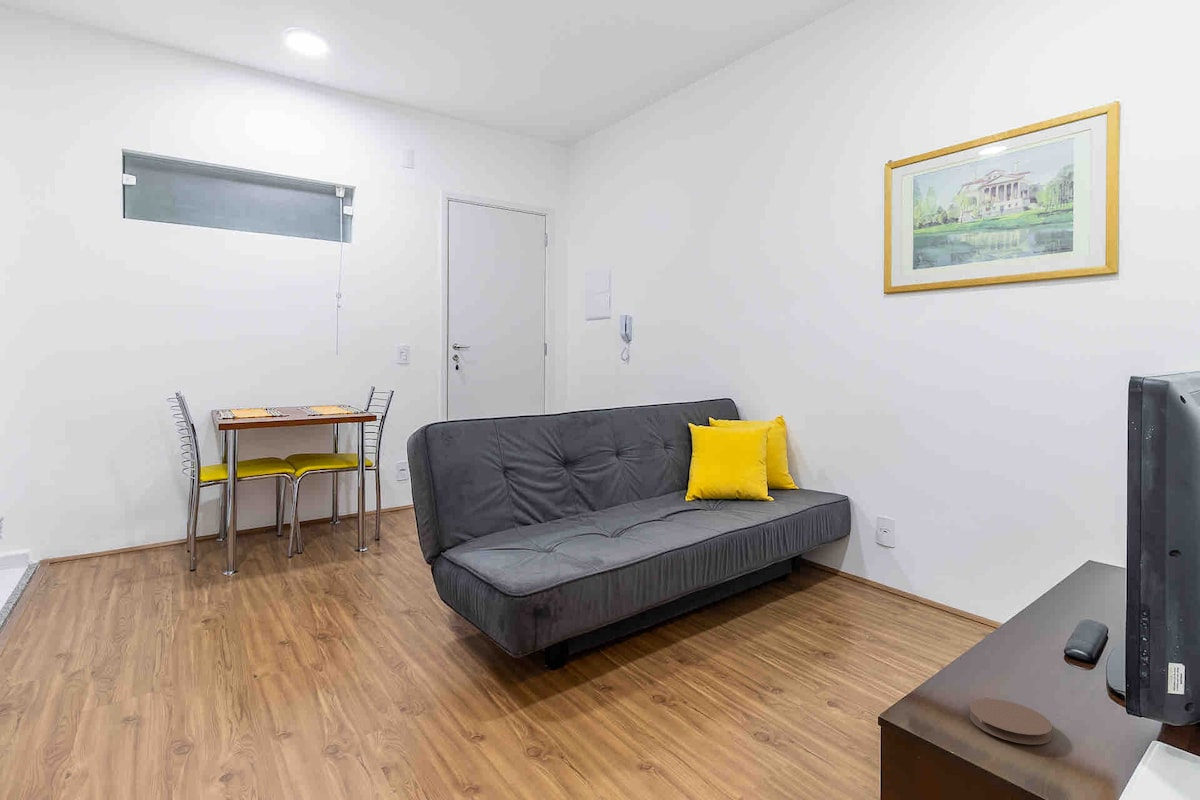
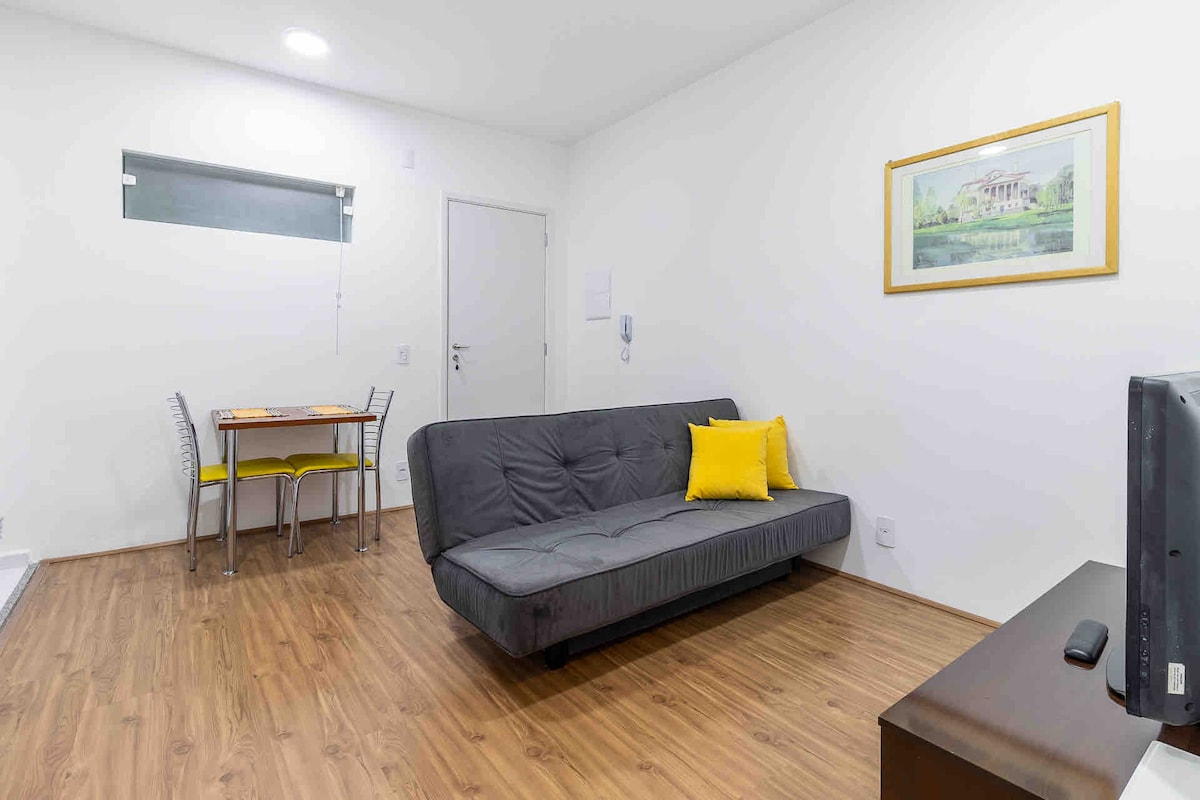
- coaster [969,698,1053,745]
